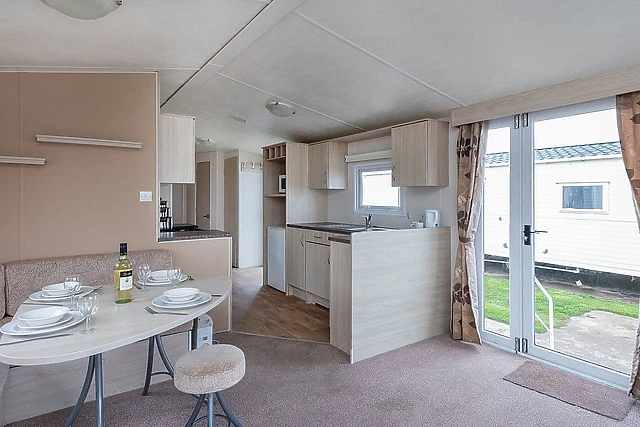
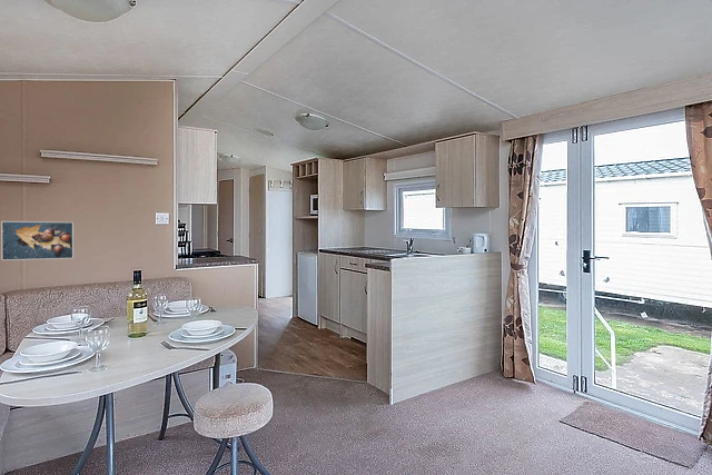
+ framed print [0,220,75,261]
